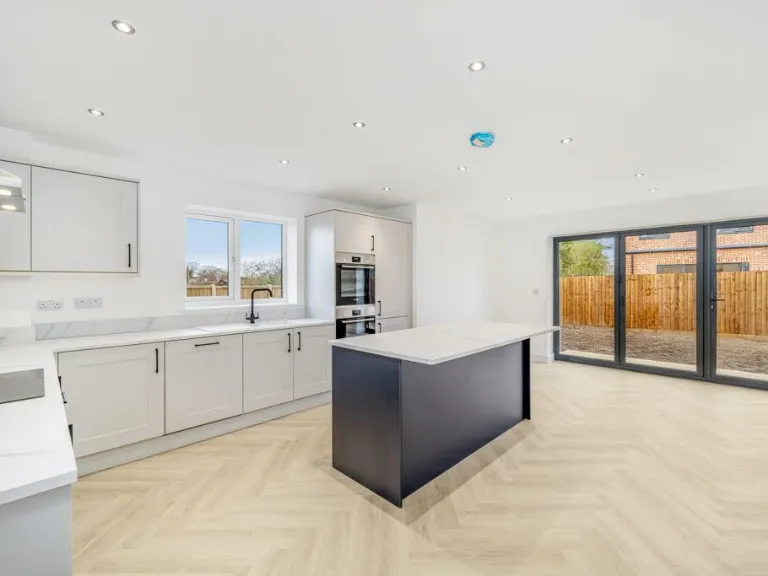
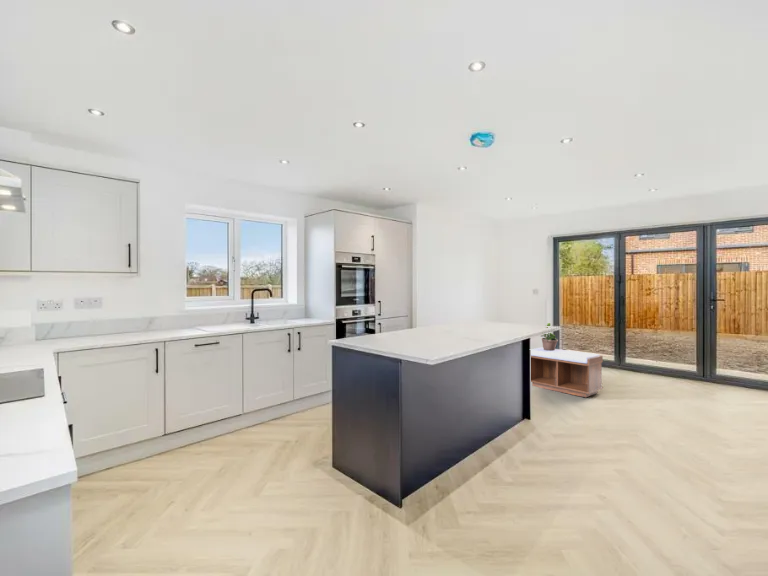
+ potted plant [540,322,559,351]
+ bench [530,347,604,398]
